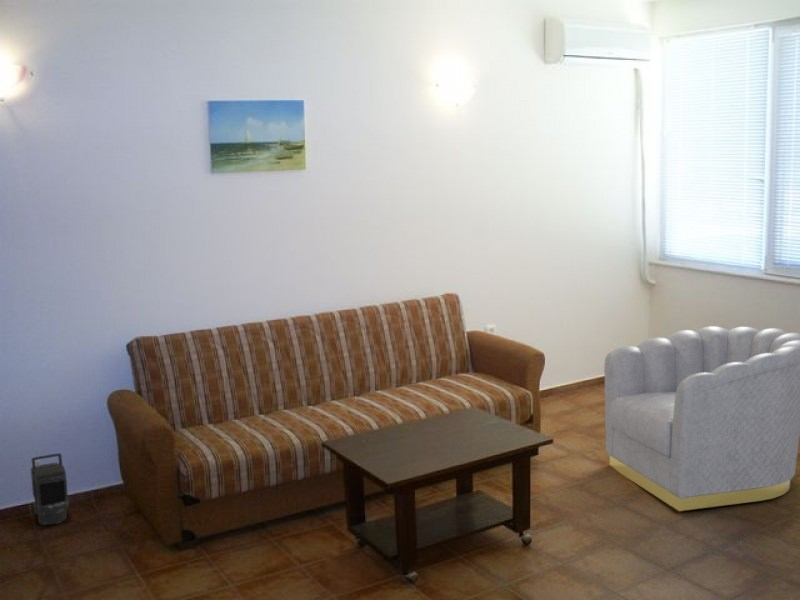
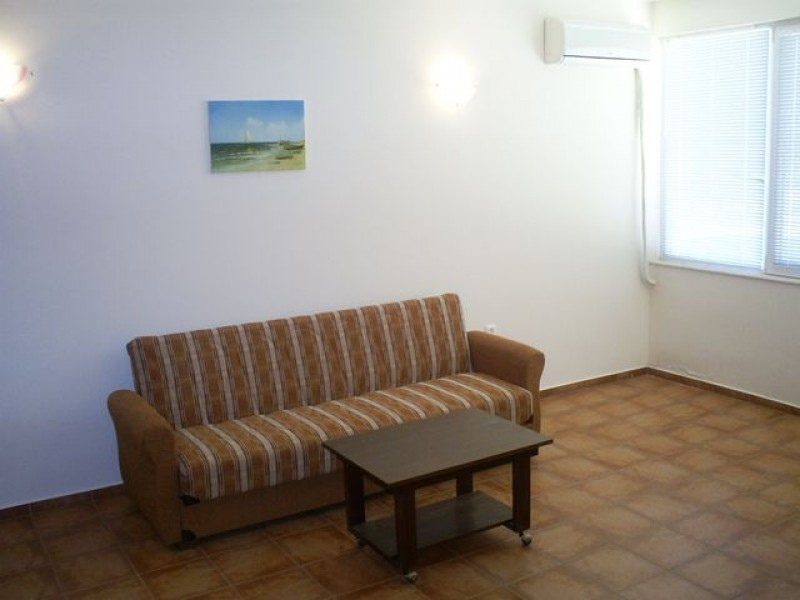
- lantern [30,452,70,526]
- armchair [603,325,800,512]
